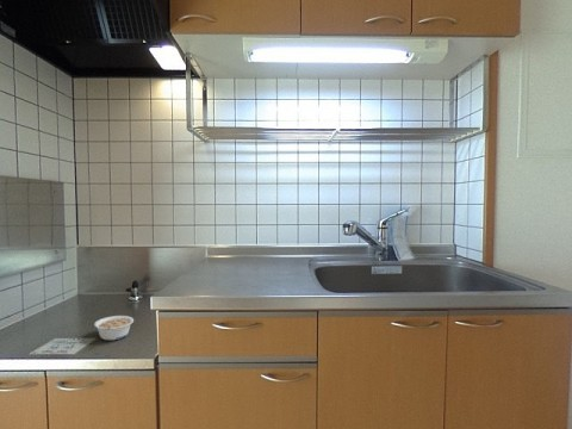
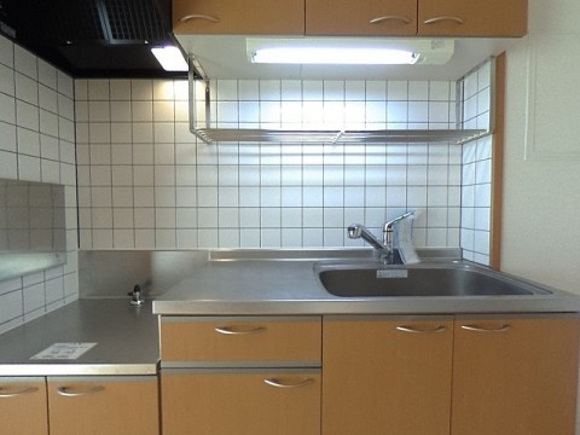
- legume [93,315,135,341]
